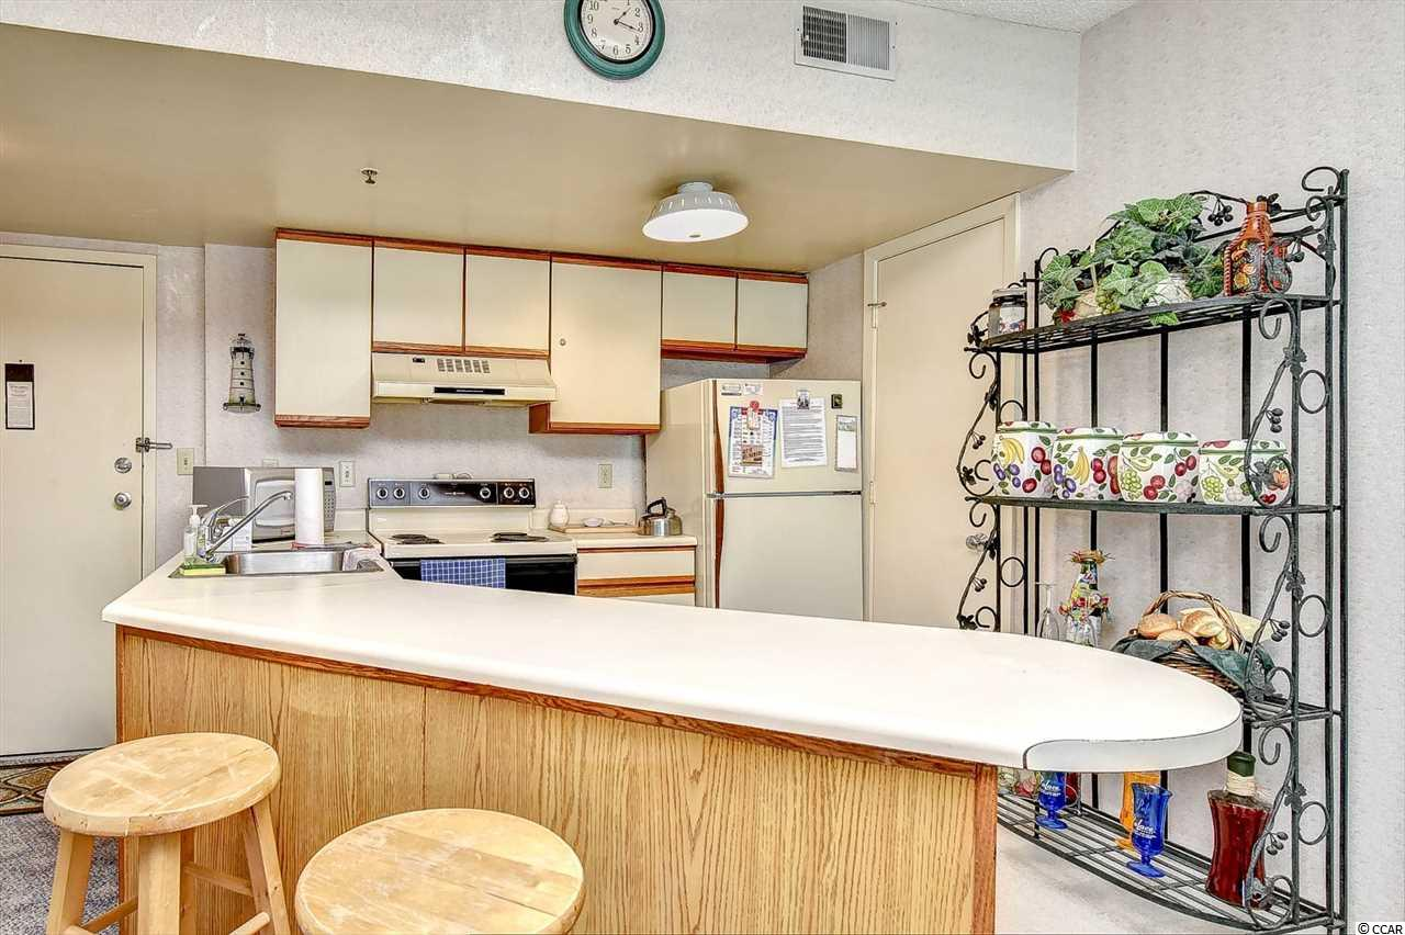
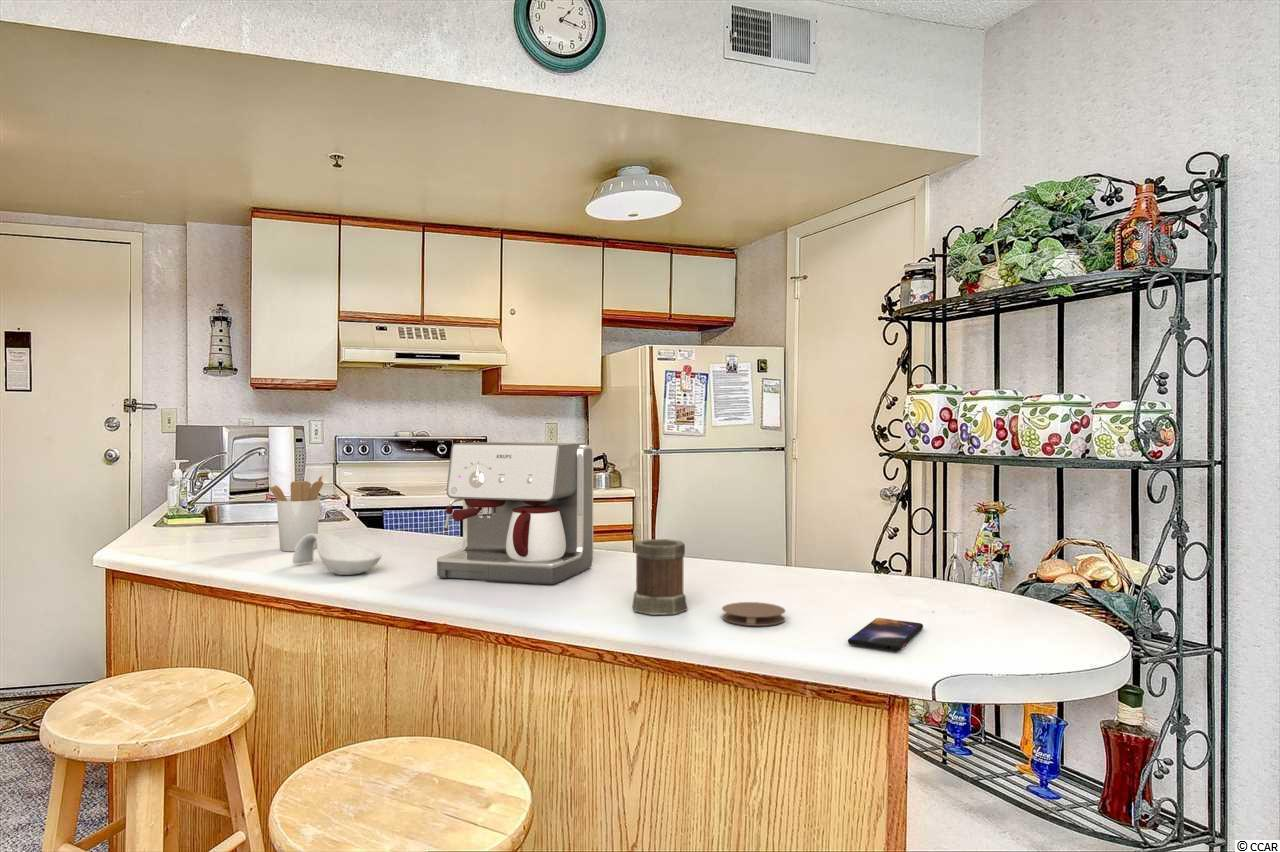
+ spoon rest [292,532,382,576]
+ smartphone [847,617,924,652]
+ coaster [721,601,787,627]
+ utensil holder [268,474,324,552]
+ coffee maker [436,441,594,585]
+ mug [631,538,689,616]
